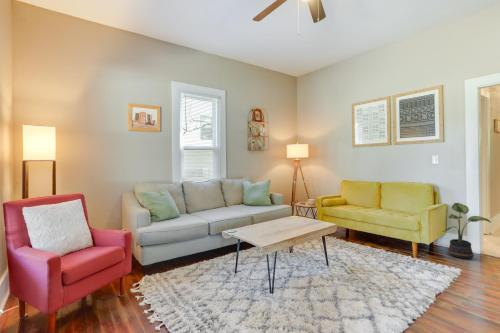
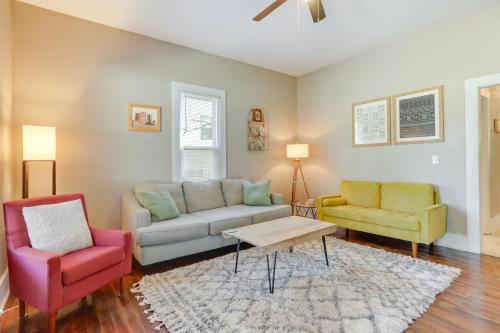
- potted plant [441,202,492,260]
